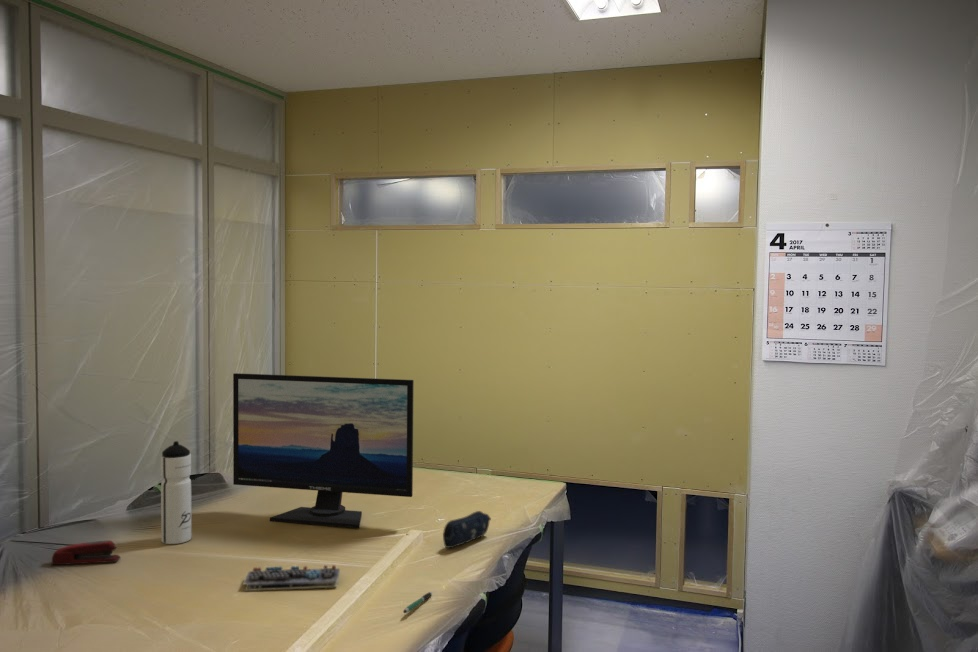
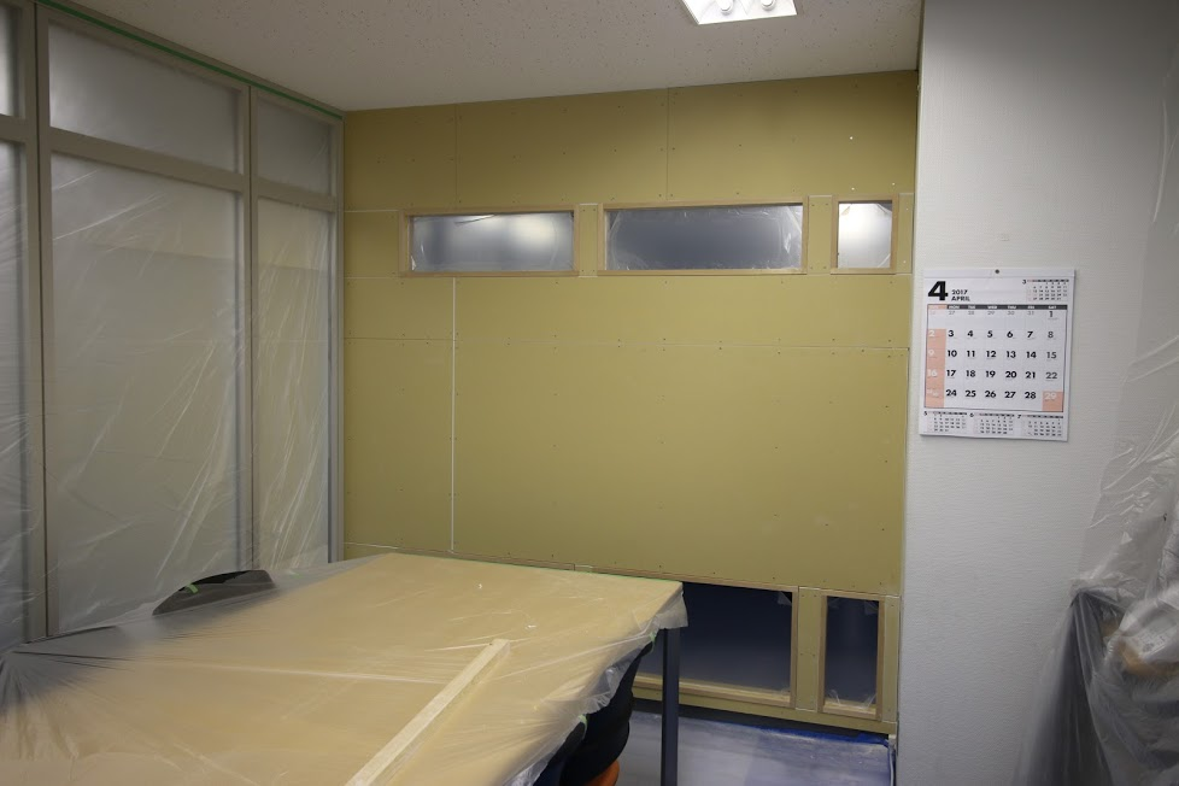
- pencil case [442,510,492,549]
- computer keyboard [242,564,341,592]
- stapler [50,540,122,566]
- water bottle [160,440,192,545]
- pen [402,591,434,614]
- computer monitor [232,372,415,529]
